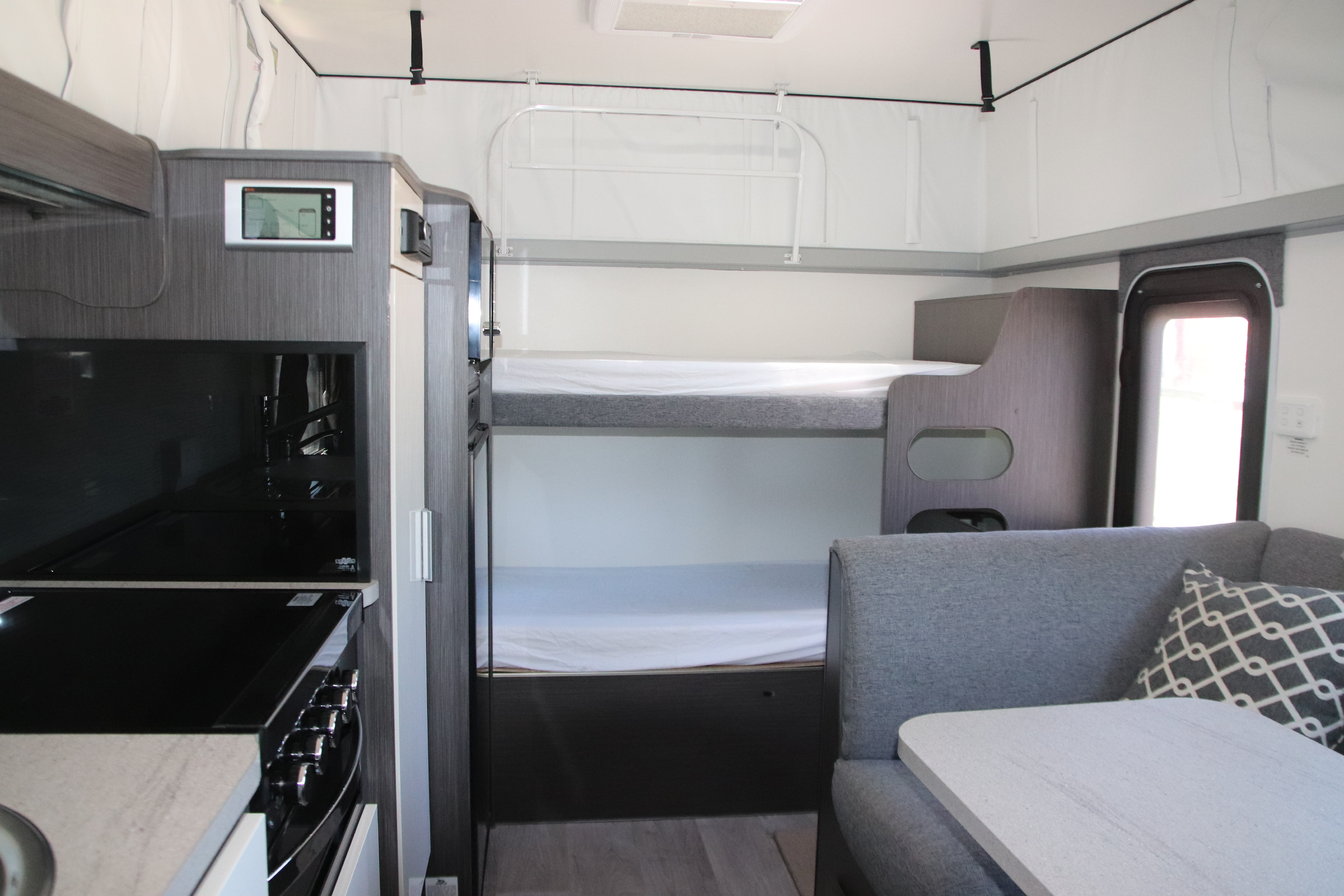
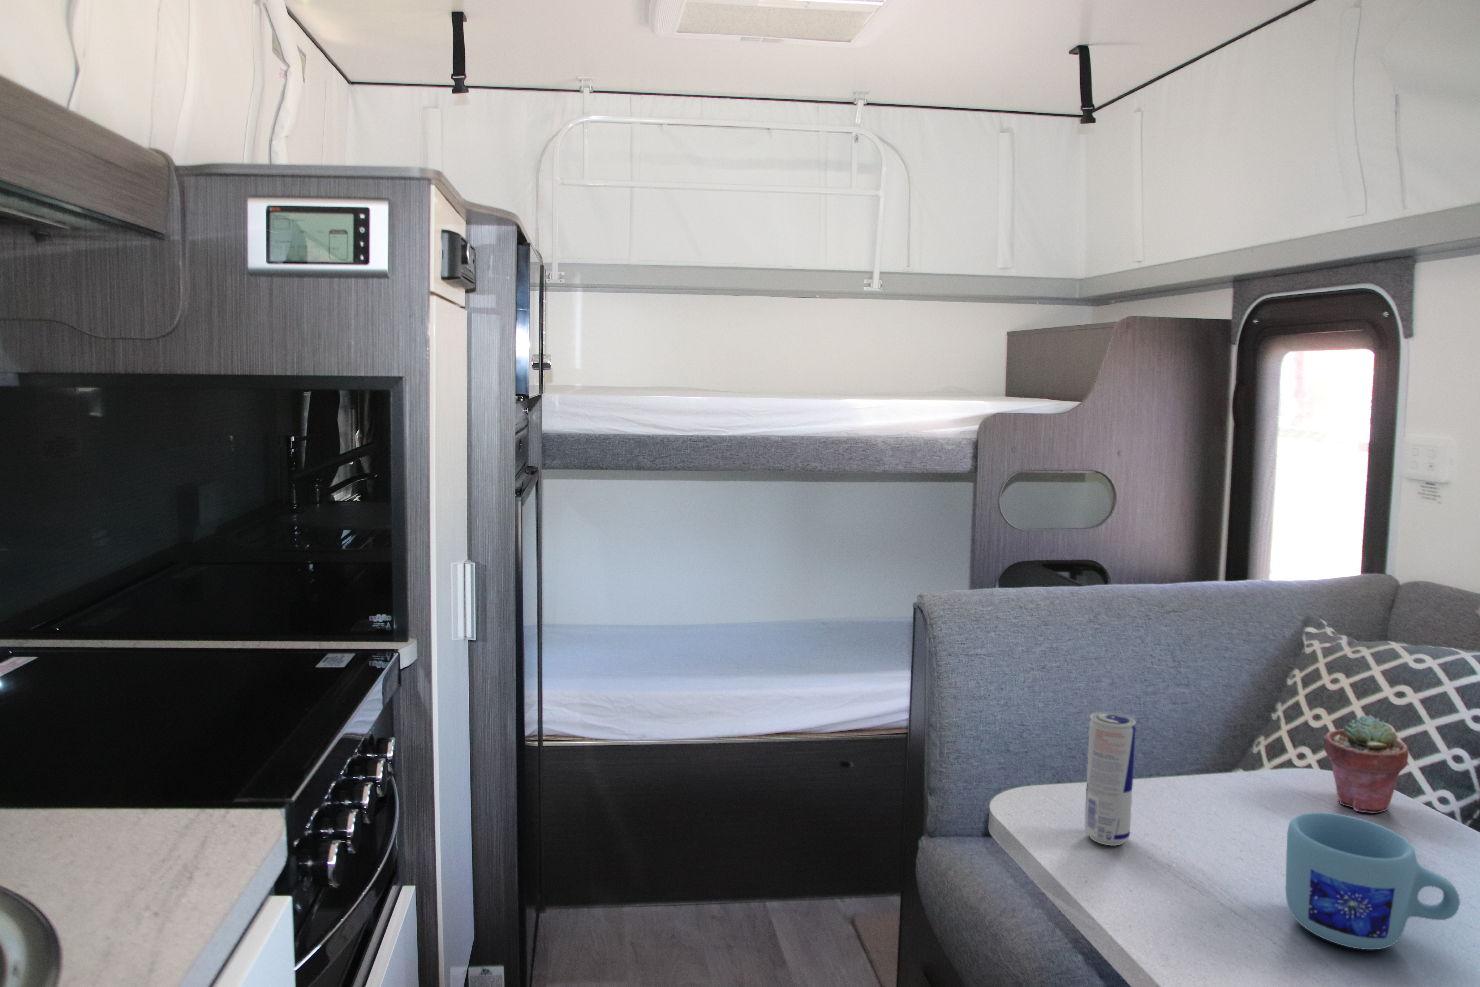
+ mug [1285,812,1460,951]
+ beverage can [1085,712,1136,846]
+ potted succulent [1324,715,1408,814]
